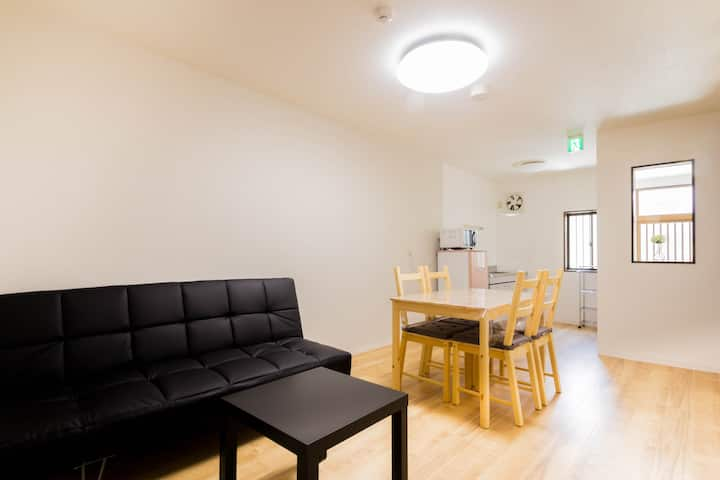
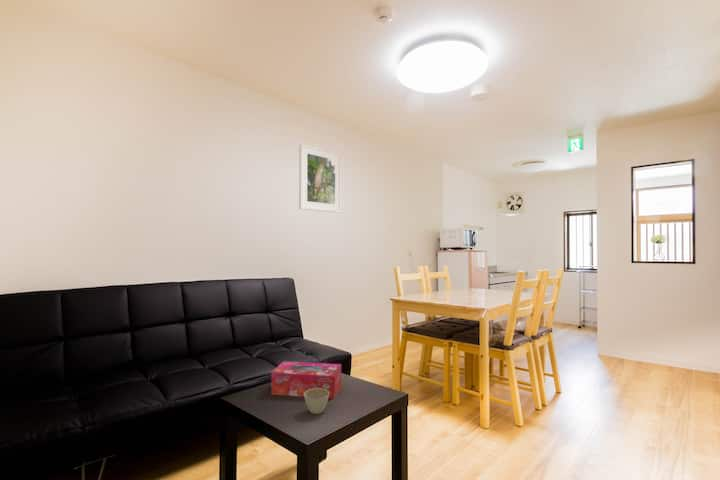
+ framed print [298,143,342,214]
+ tissue box [270,360,342,399]
+ flower pot [303,388,329,415]
